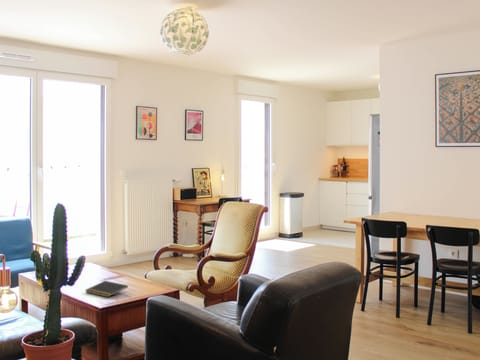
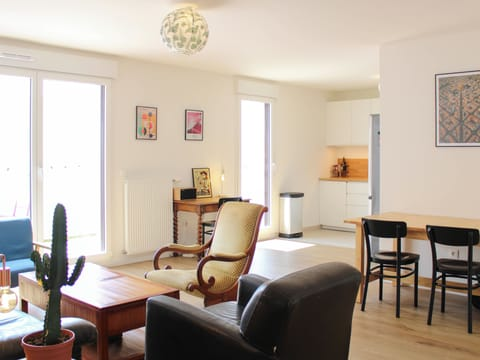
- notepad [85,280,129,298]
